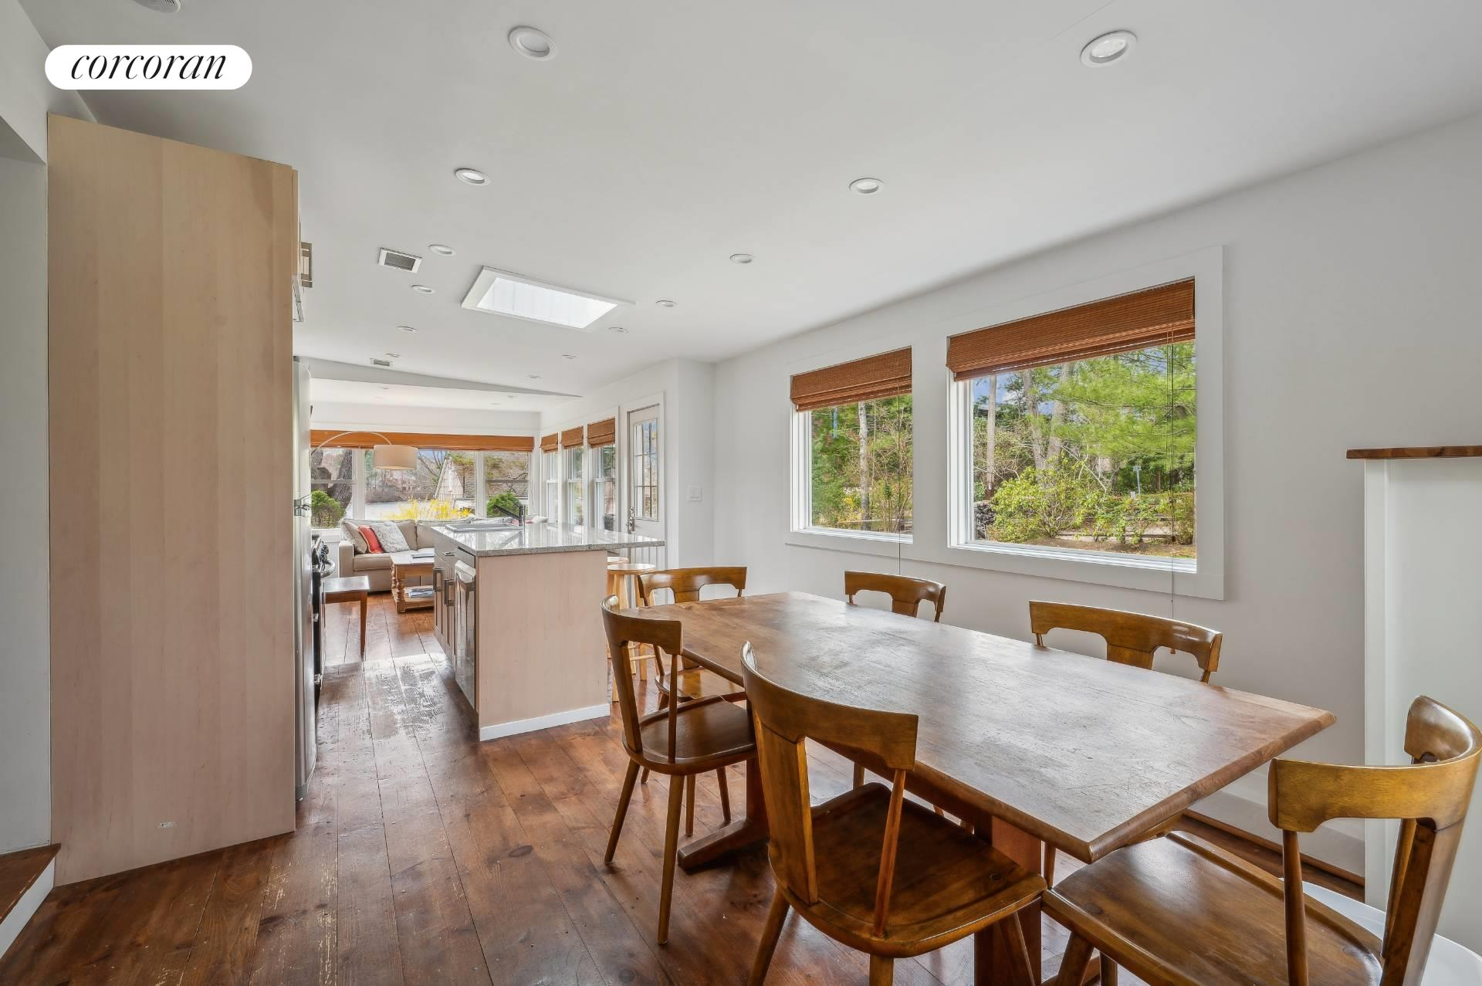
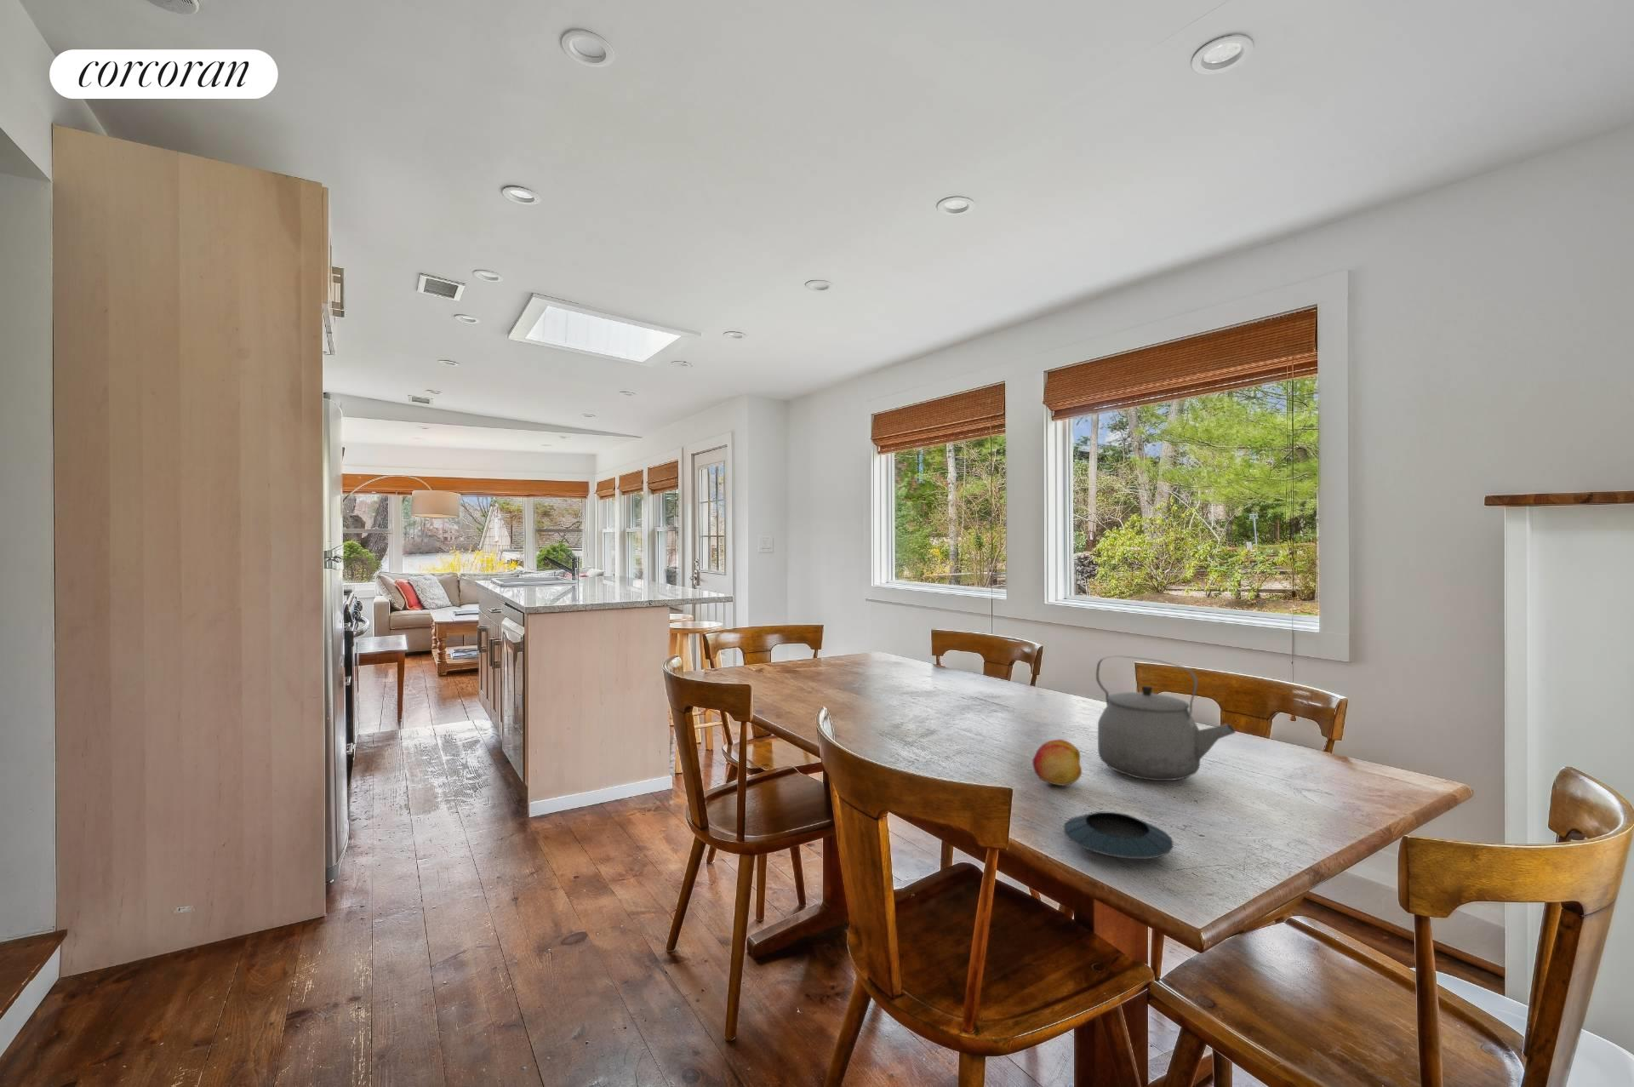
+ tea kettle [1095,655,1236,781]
+ saucer [1063,812,1174,860]
+ fruit [1031,739,1082,786]
